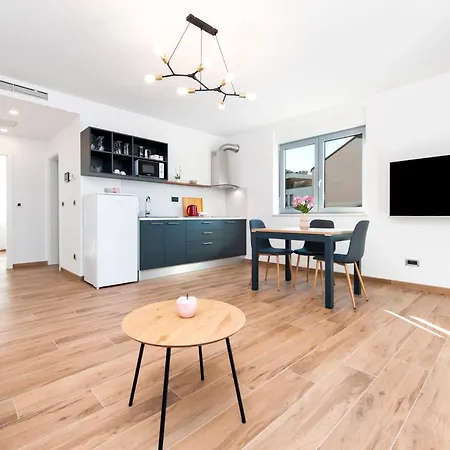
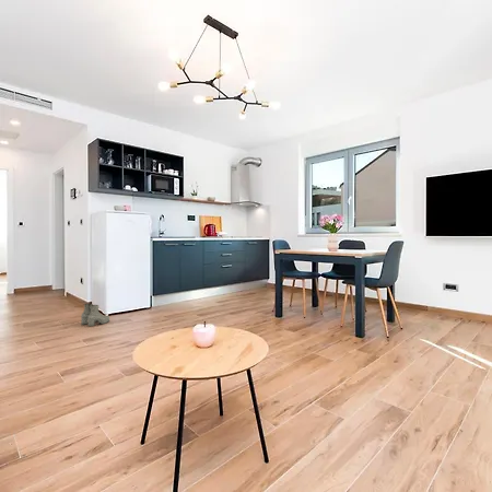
+ boots [80,303,110,327]
